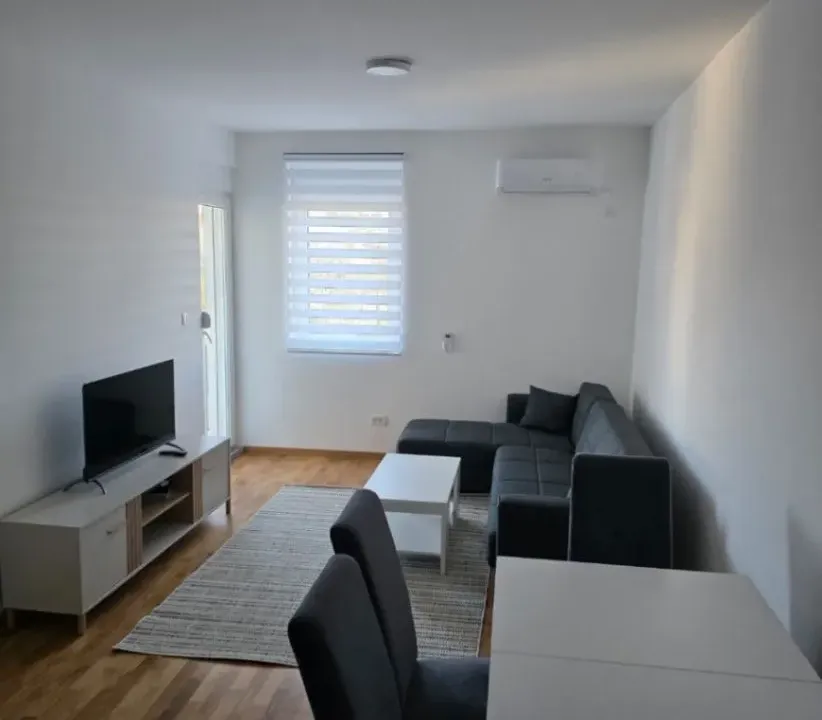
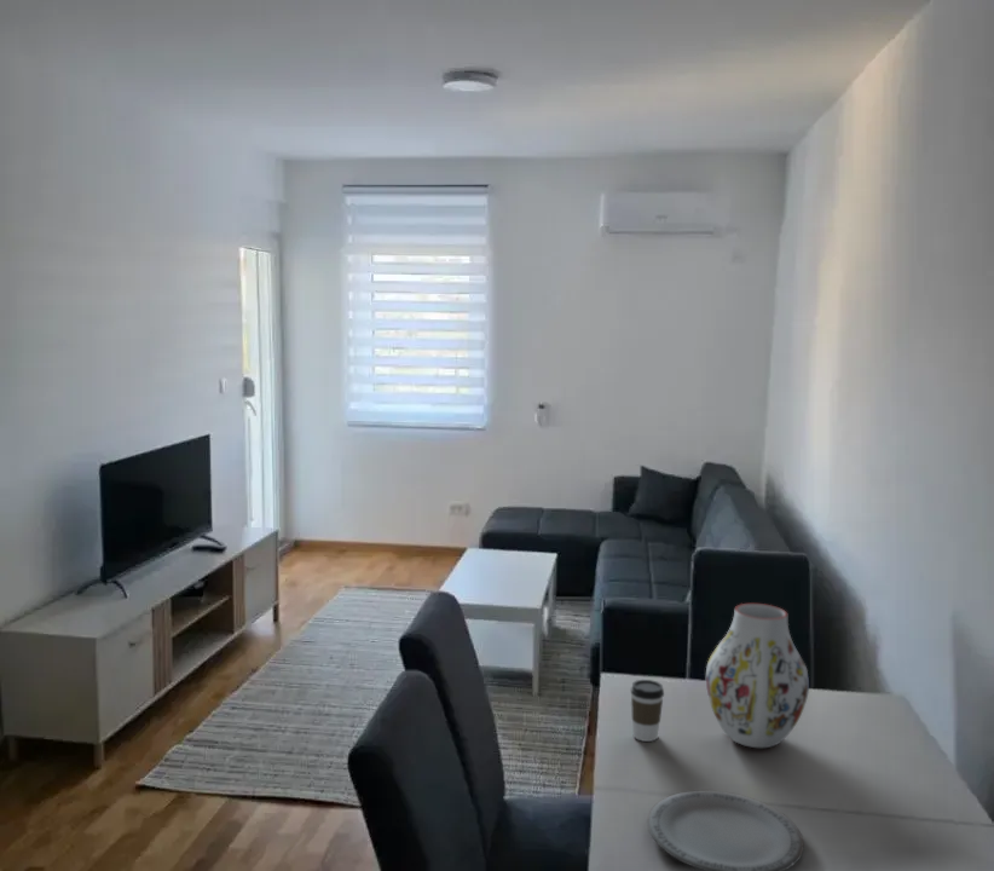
+ plate [647,789,804,871]
+ vase [705,602,810,749]
+ coffee cup [630,679,665,743]
